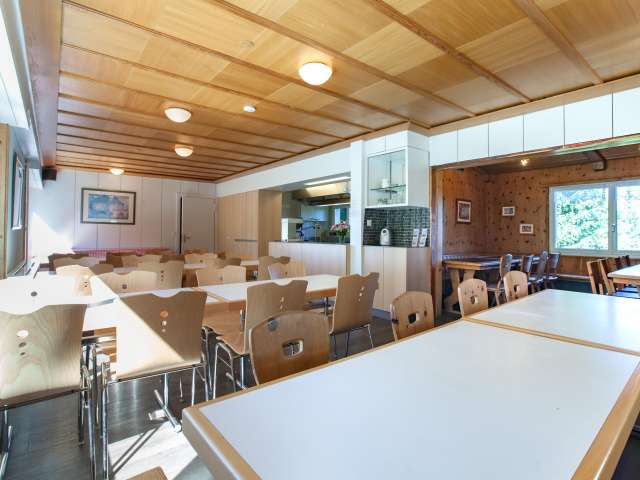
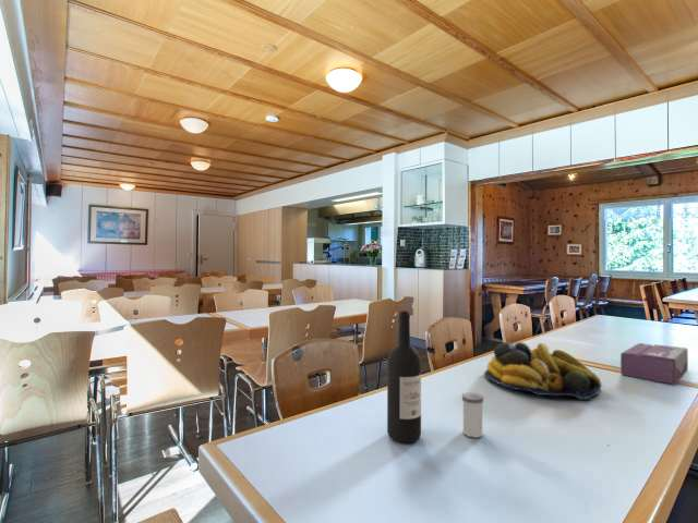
+ salt shaker [461,391,484,439]
+ tissue box [619,342,689,386]
+ wine bottle [386,311,422,443]
+ fruit bowl [483,341,603,400]
